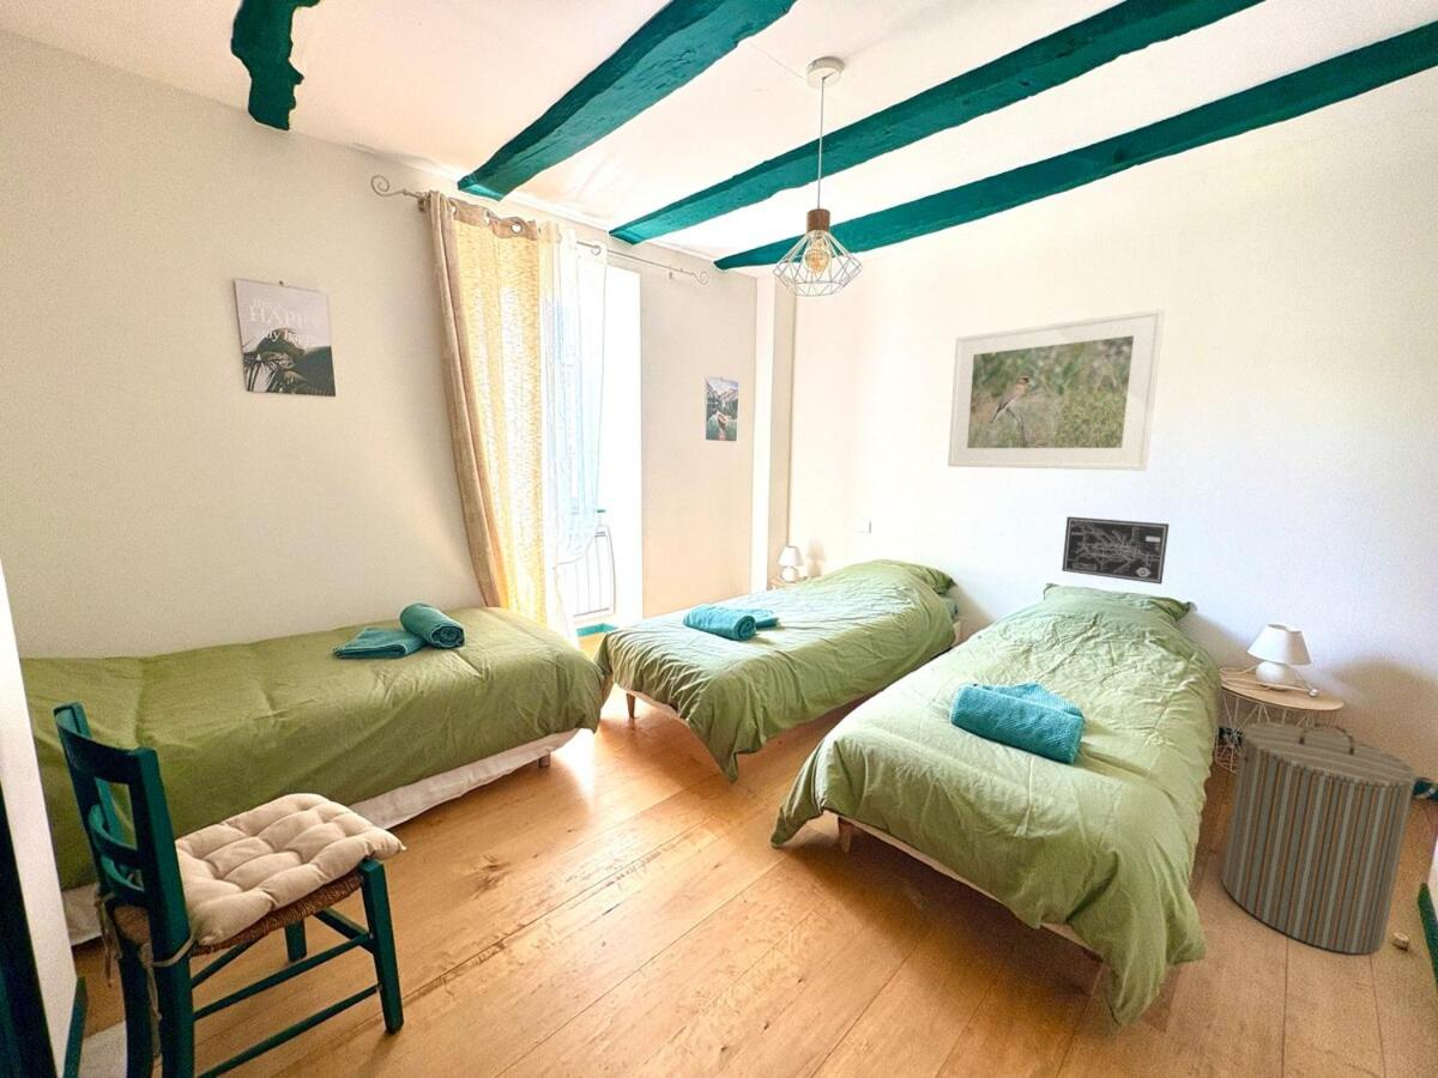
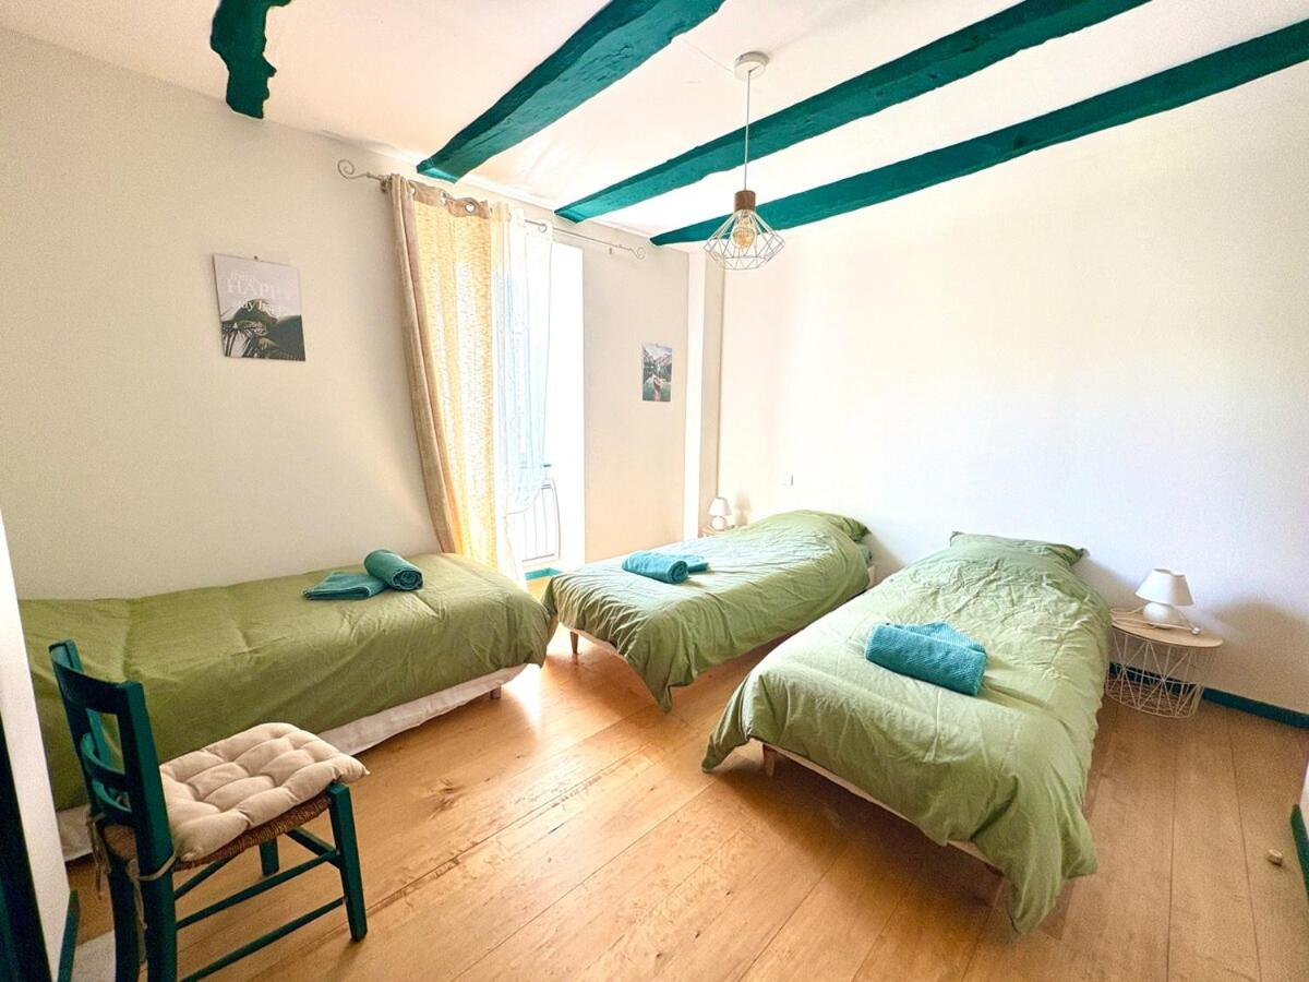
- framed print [947,307,1166,472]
- laundry hamper [1220,721,1438,955]
- wall art [1061,515,1170,586]
